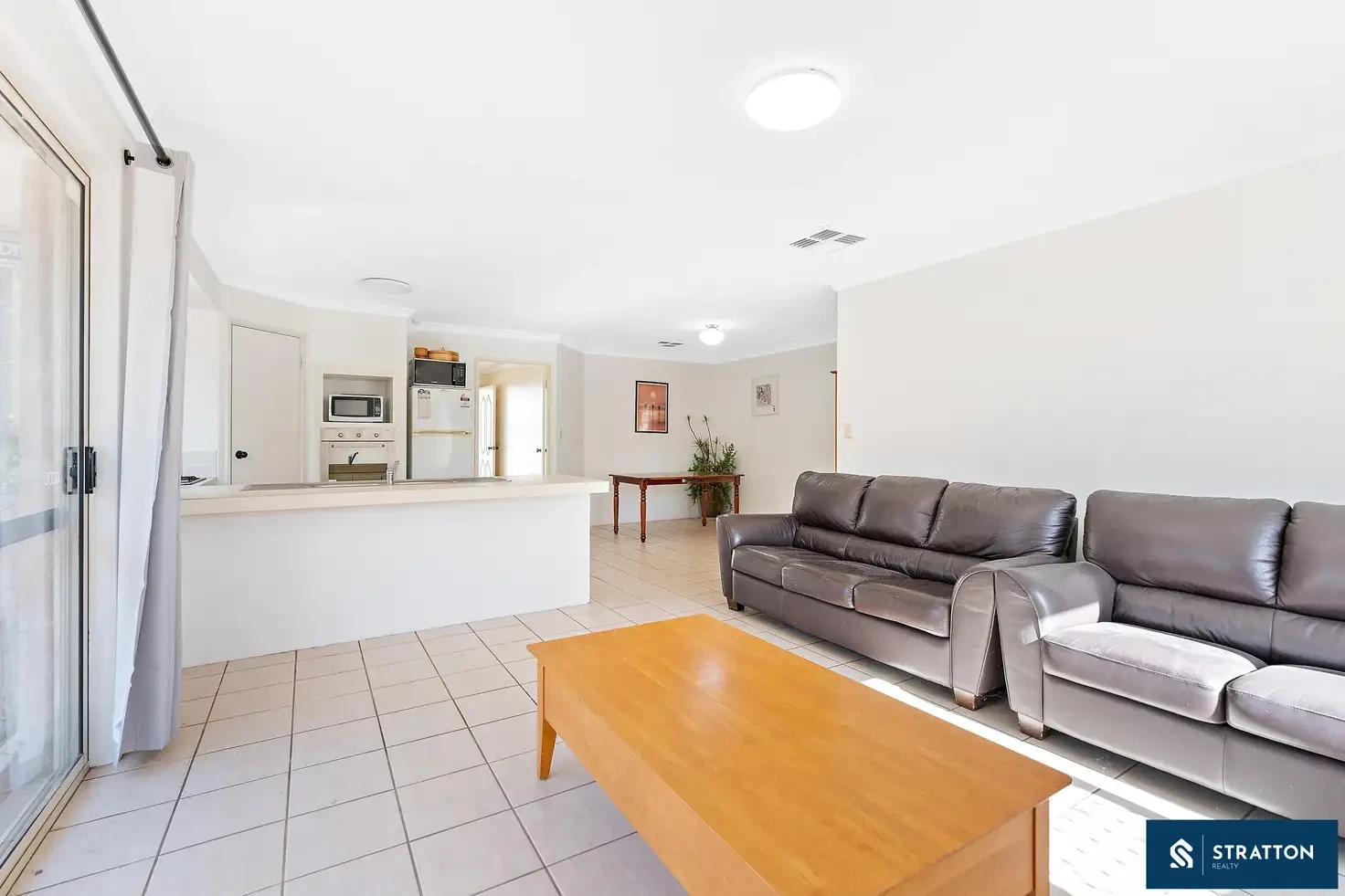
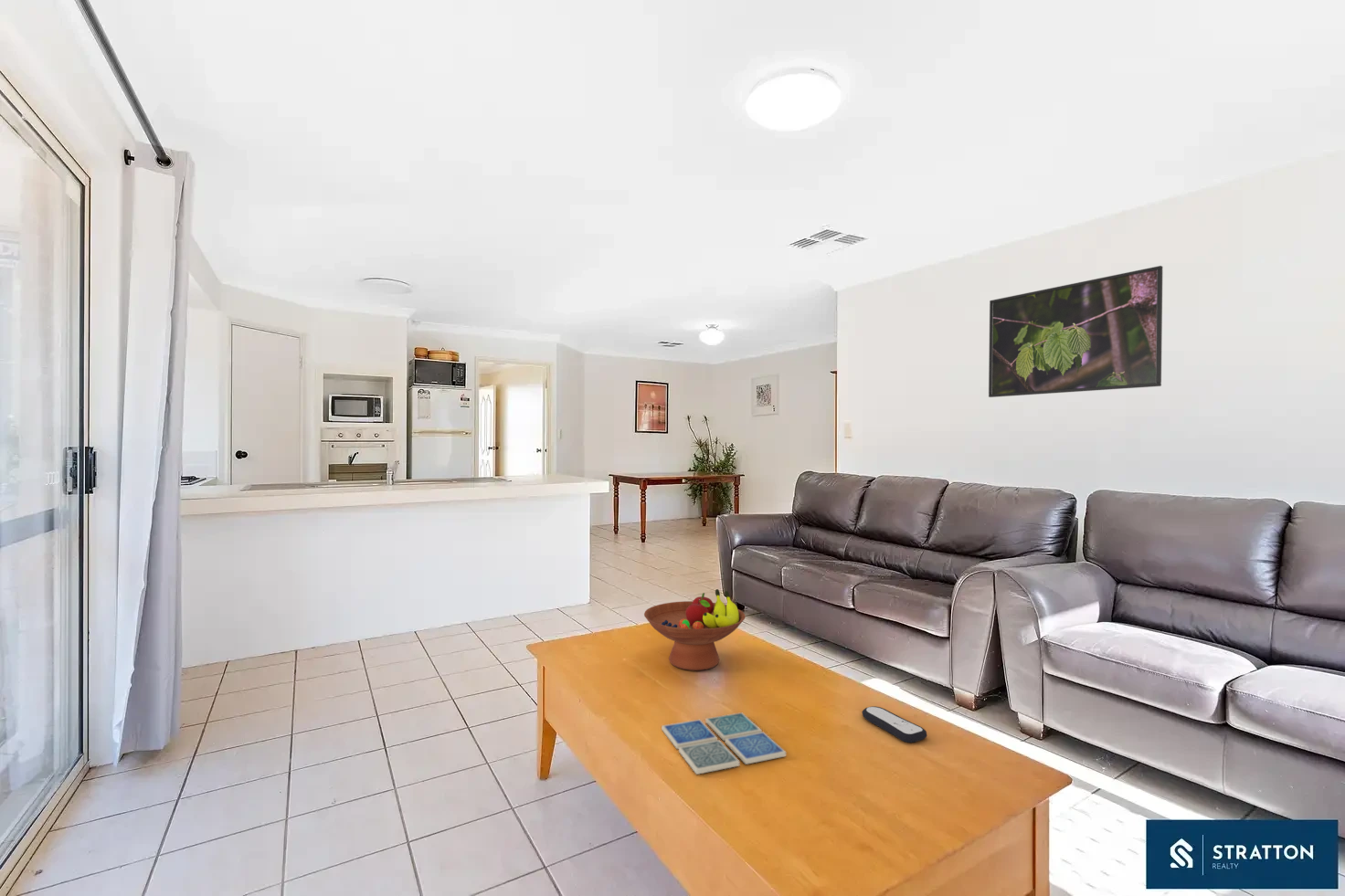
+ fruit bowl [643,588,747,671]
+ drink coaster [661,712,787,775]
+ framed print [988,265,1163,398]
+ remote control [862,705,927,743]
